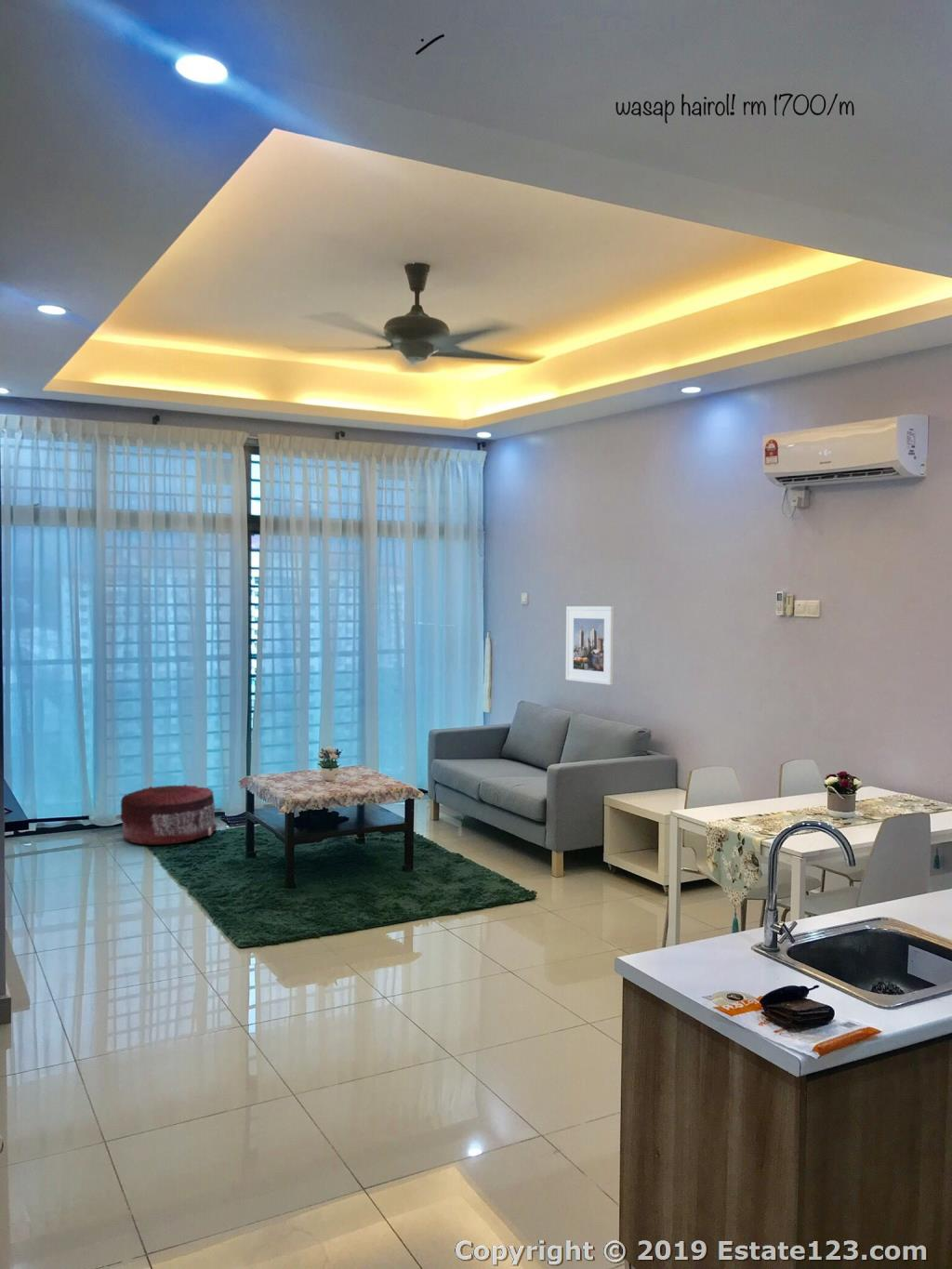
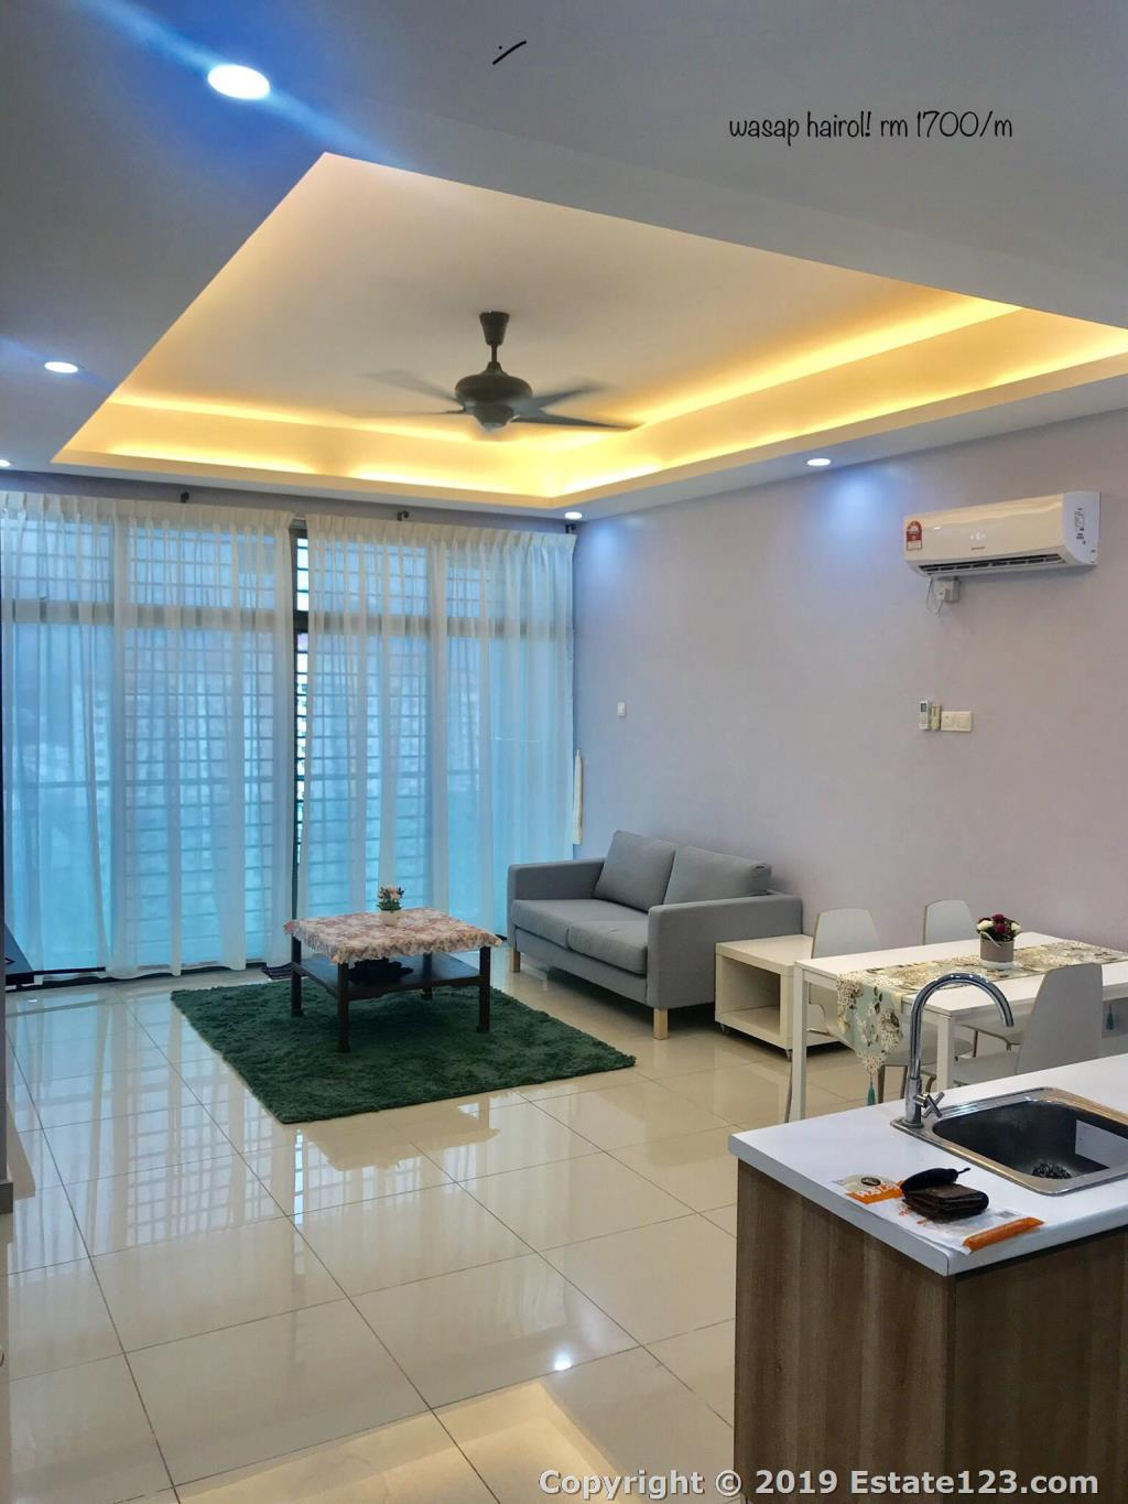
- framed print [565,605,615,686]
- pouf [120,784,218,846]
